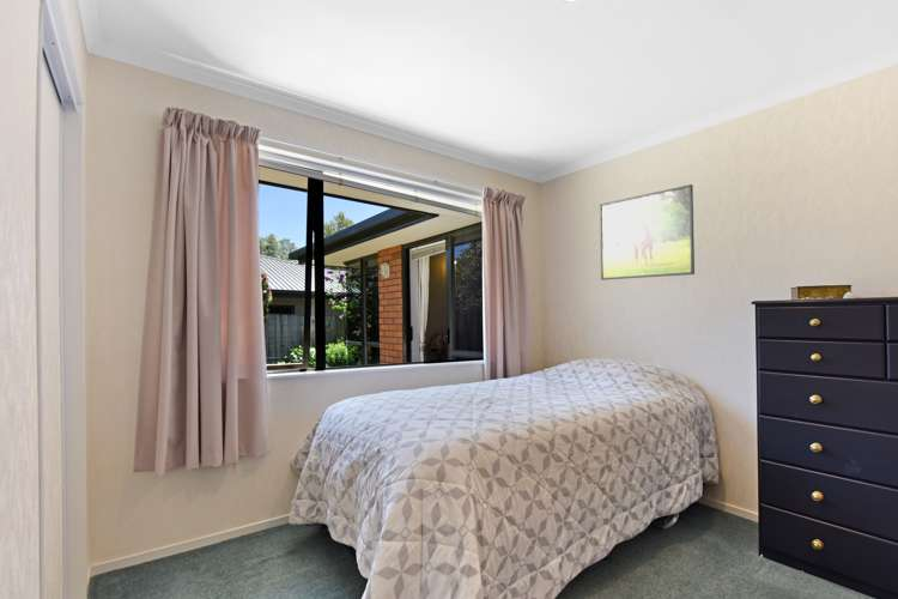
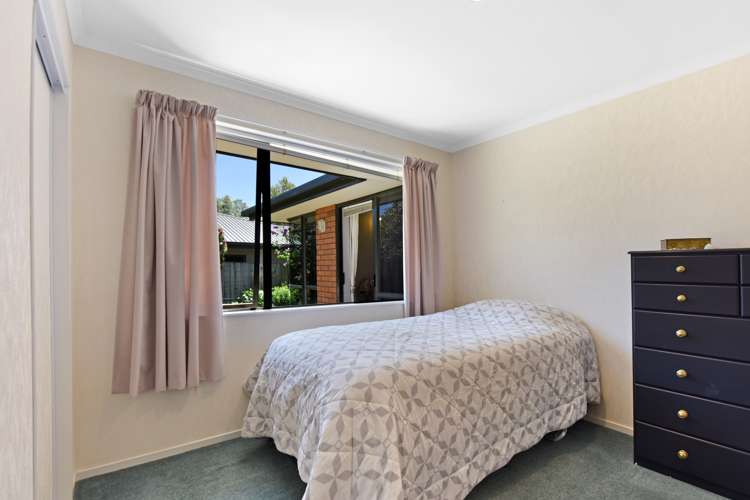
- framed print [599,183,696,282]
